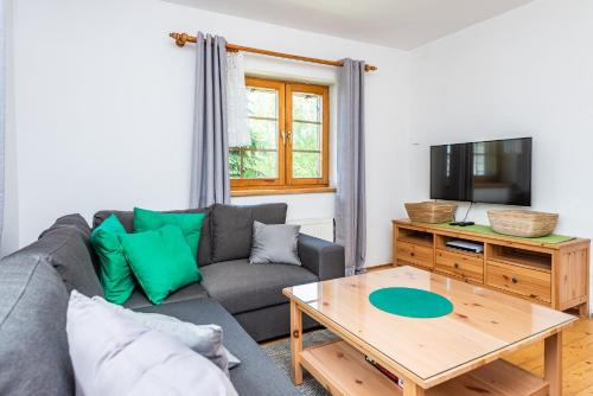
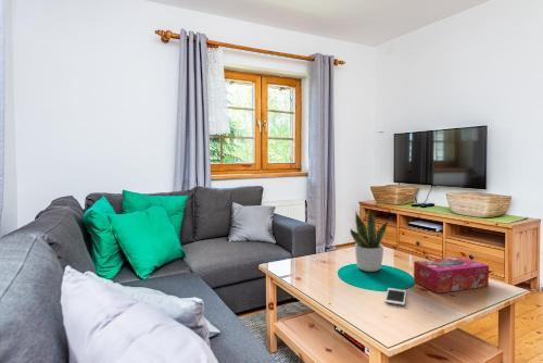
+ cell phone [383,287,407,306]
+ tissue box [413,255,490,295]
+ potted plant [350,208,389,273]
